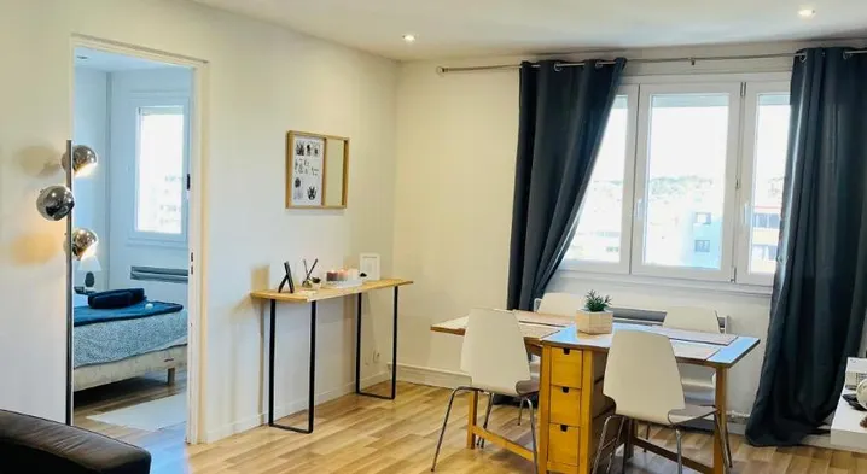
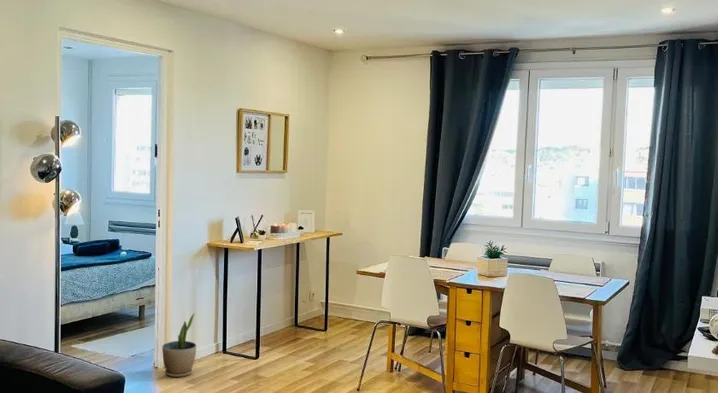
+ potted plant [161,312,197,378]
